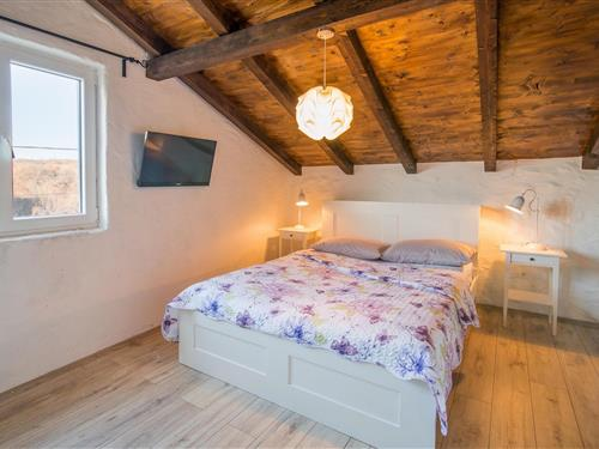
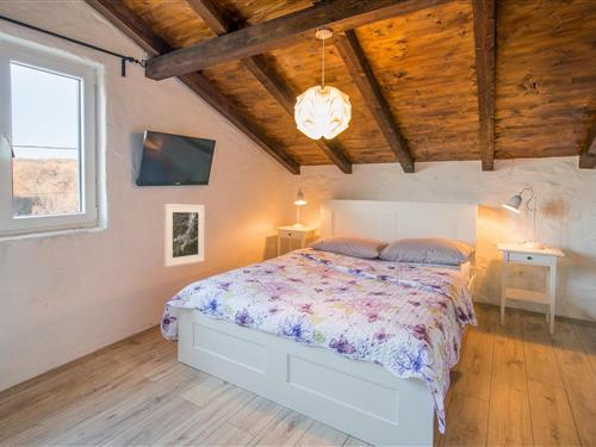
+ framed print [163,203,205,268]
